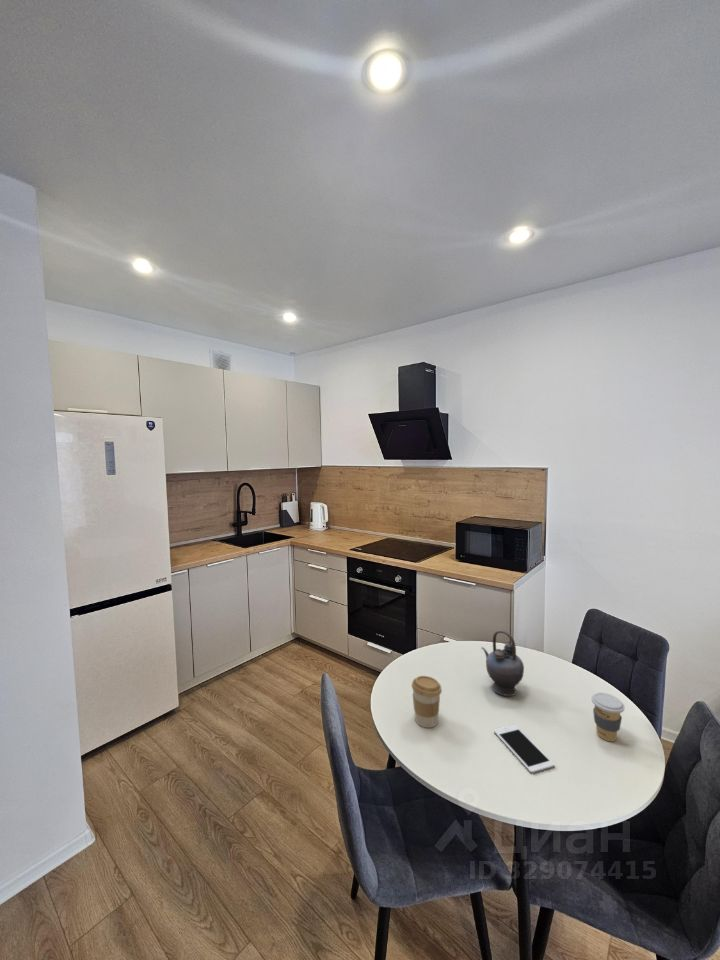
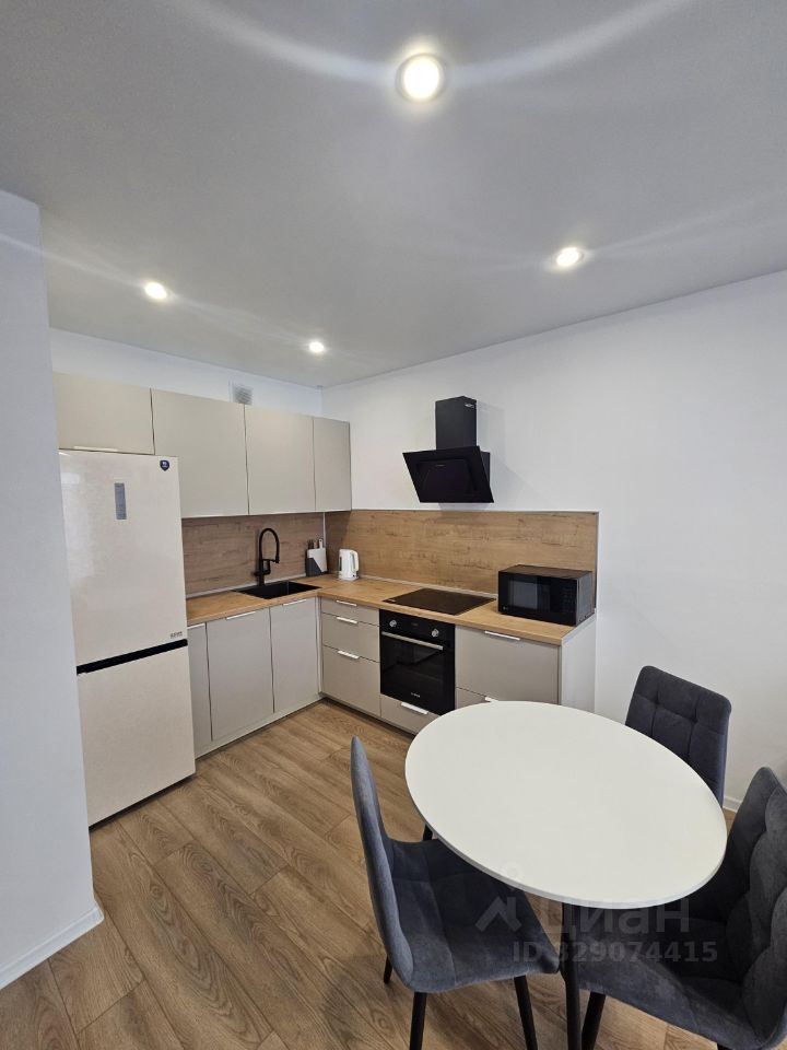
- cell phone [493,724,555,774]
- coffee cup [591,692,626,742]
- coffee cup [411,675,443,729]
- teapot [481,629,525,697]
